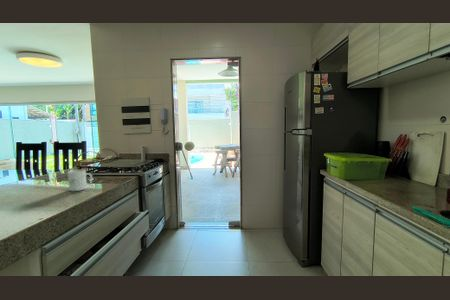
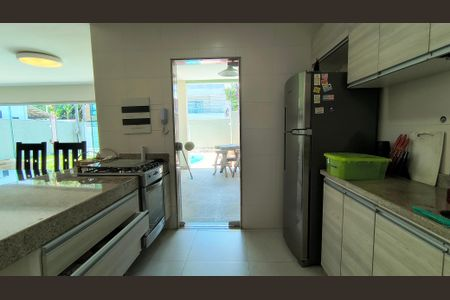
- mug [67,169,93,192]
